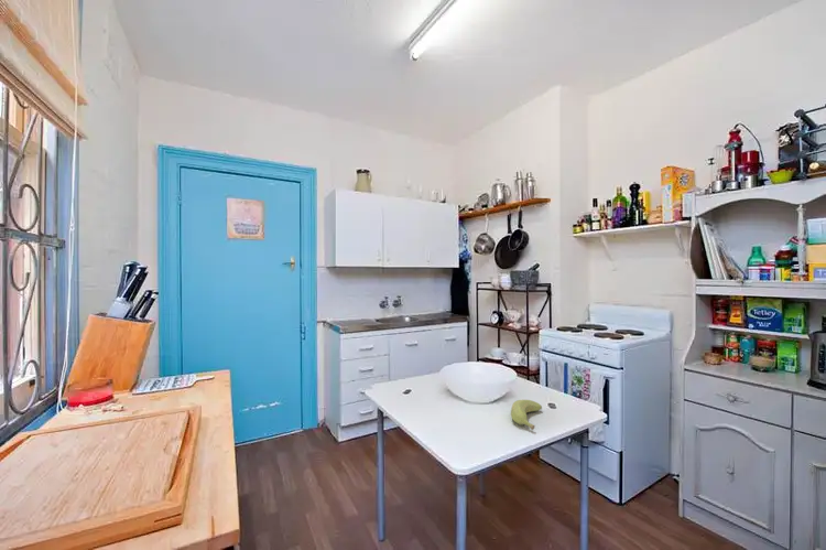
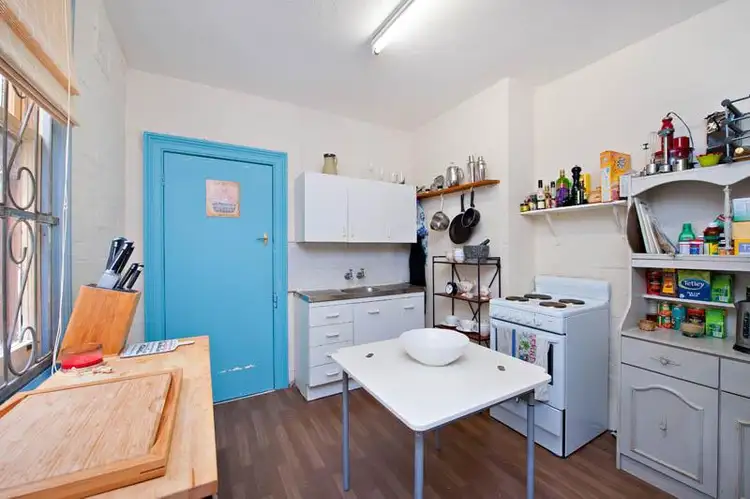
- banana [510,399,543,431]
